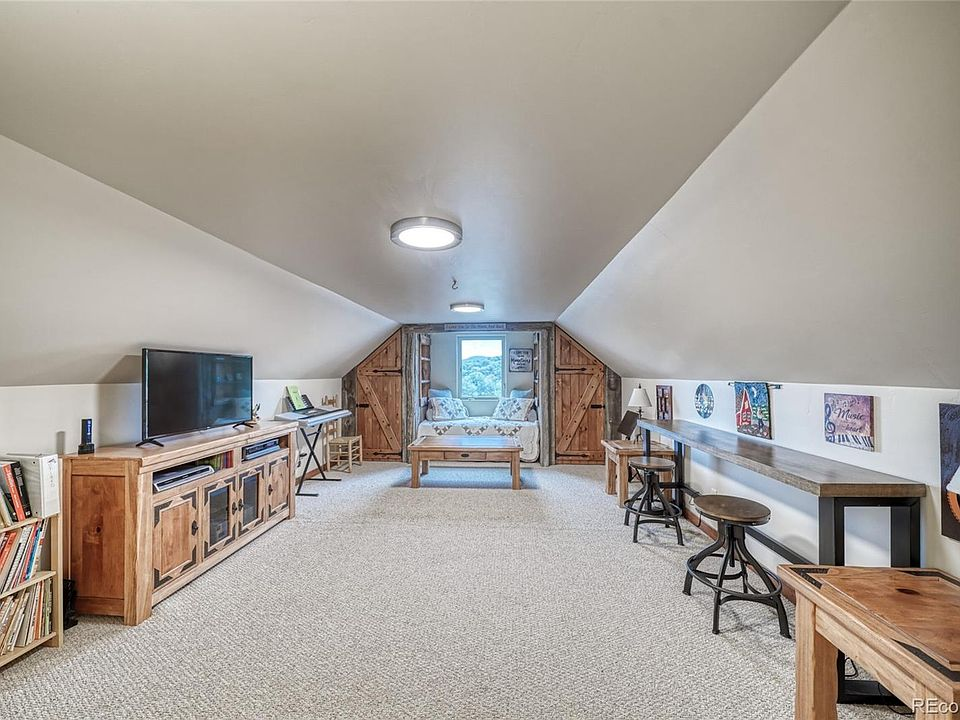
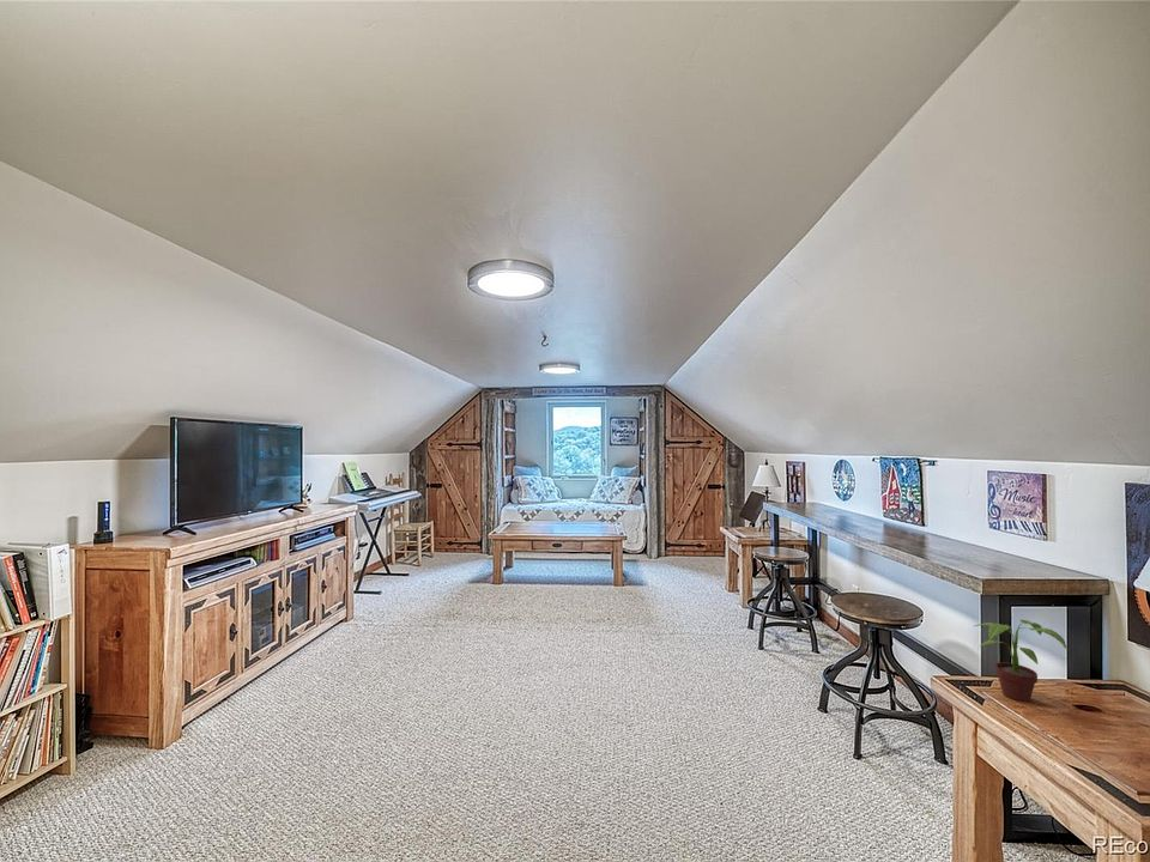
+ potted plant [974,619,1069,703]
